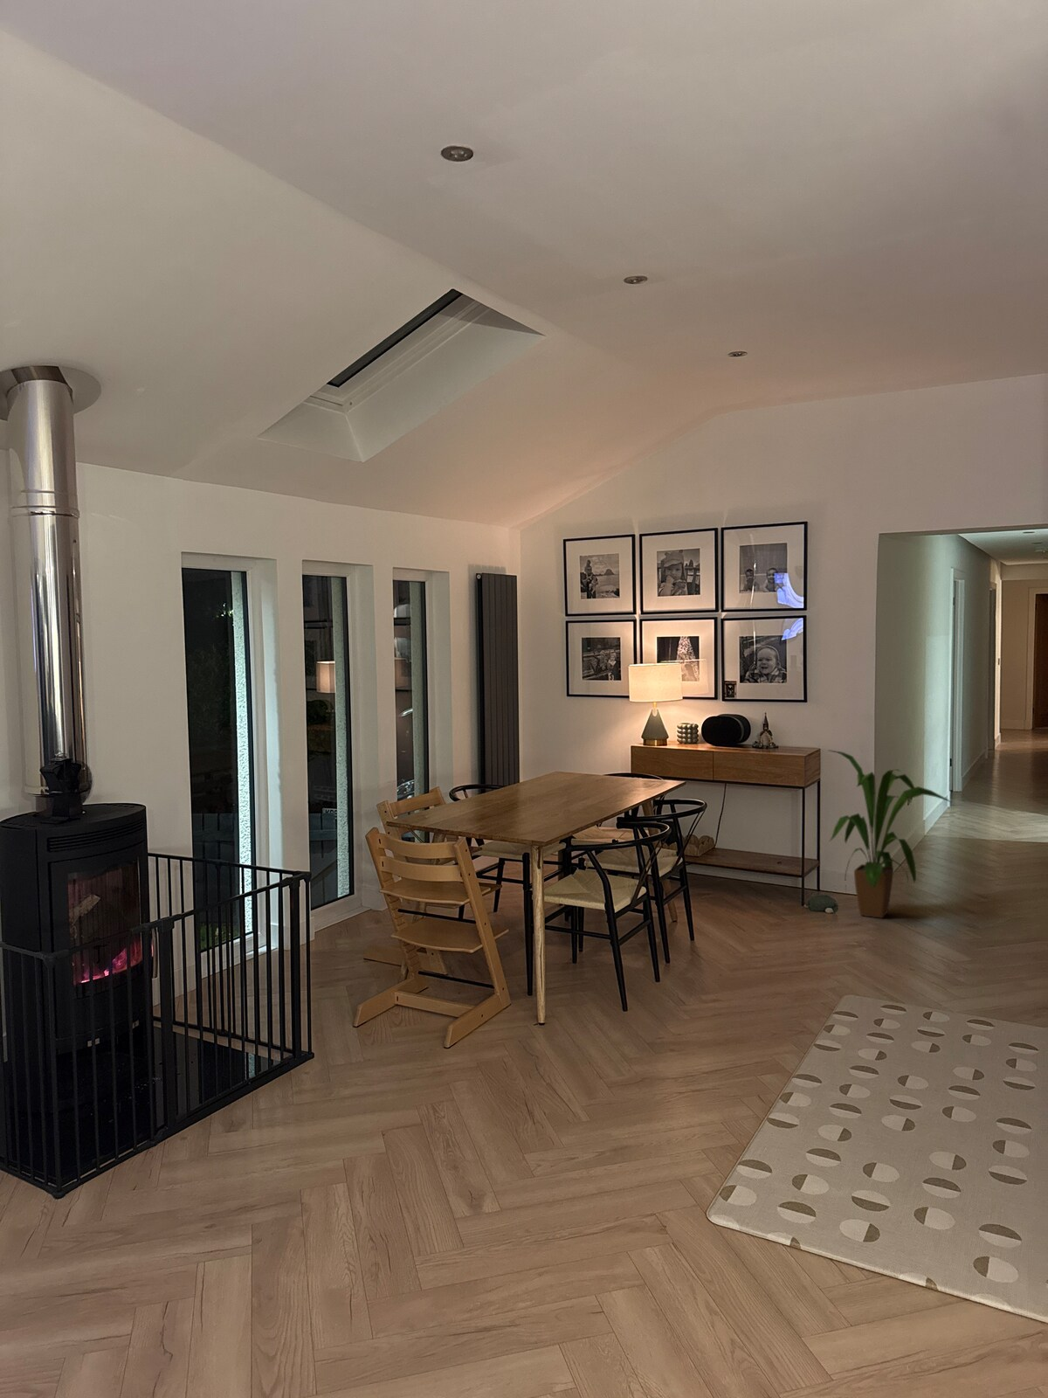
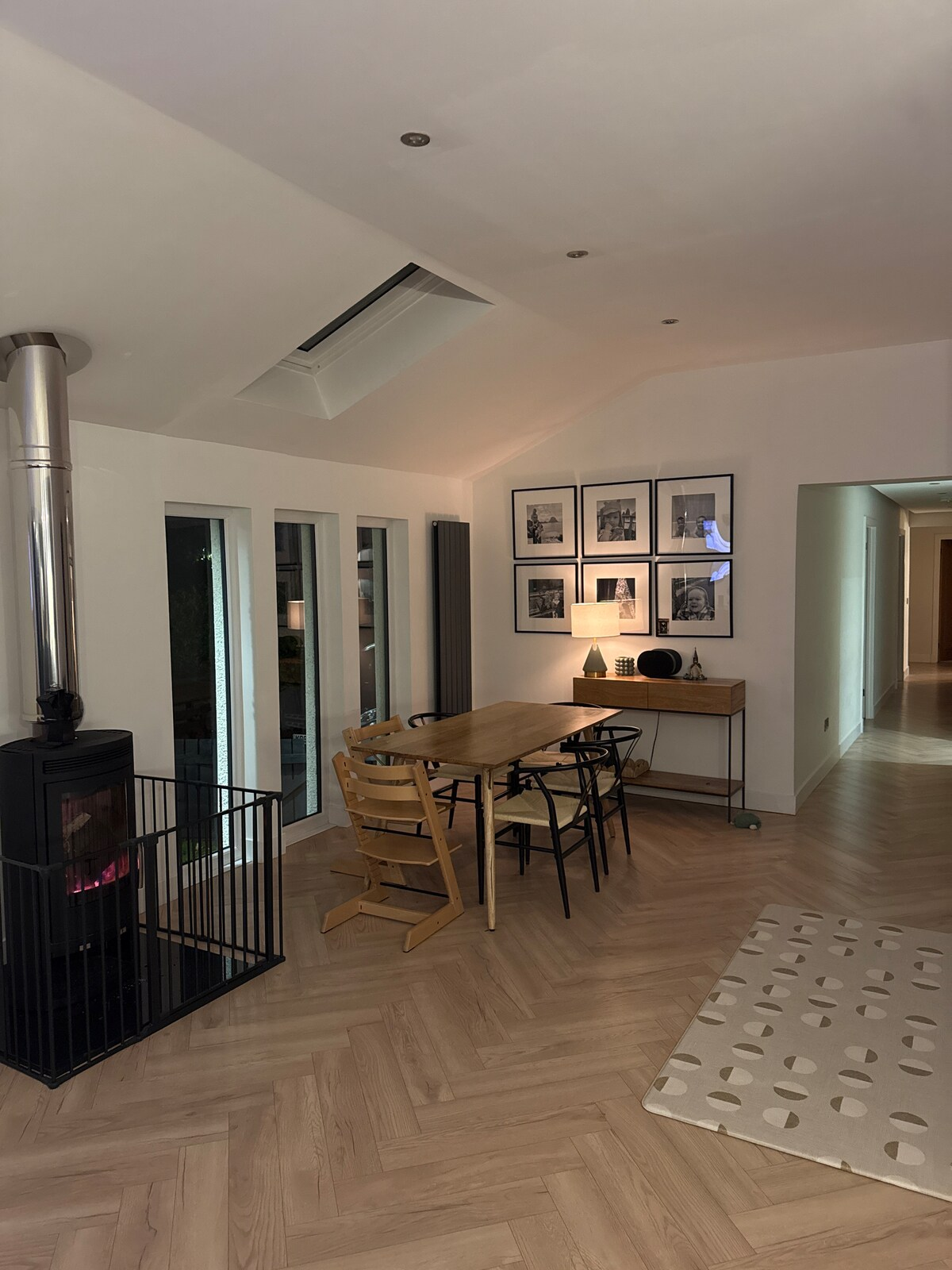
- house plant [827,750,953,919]
